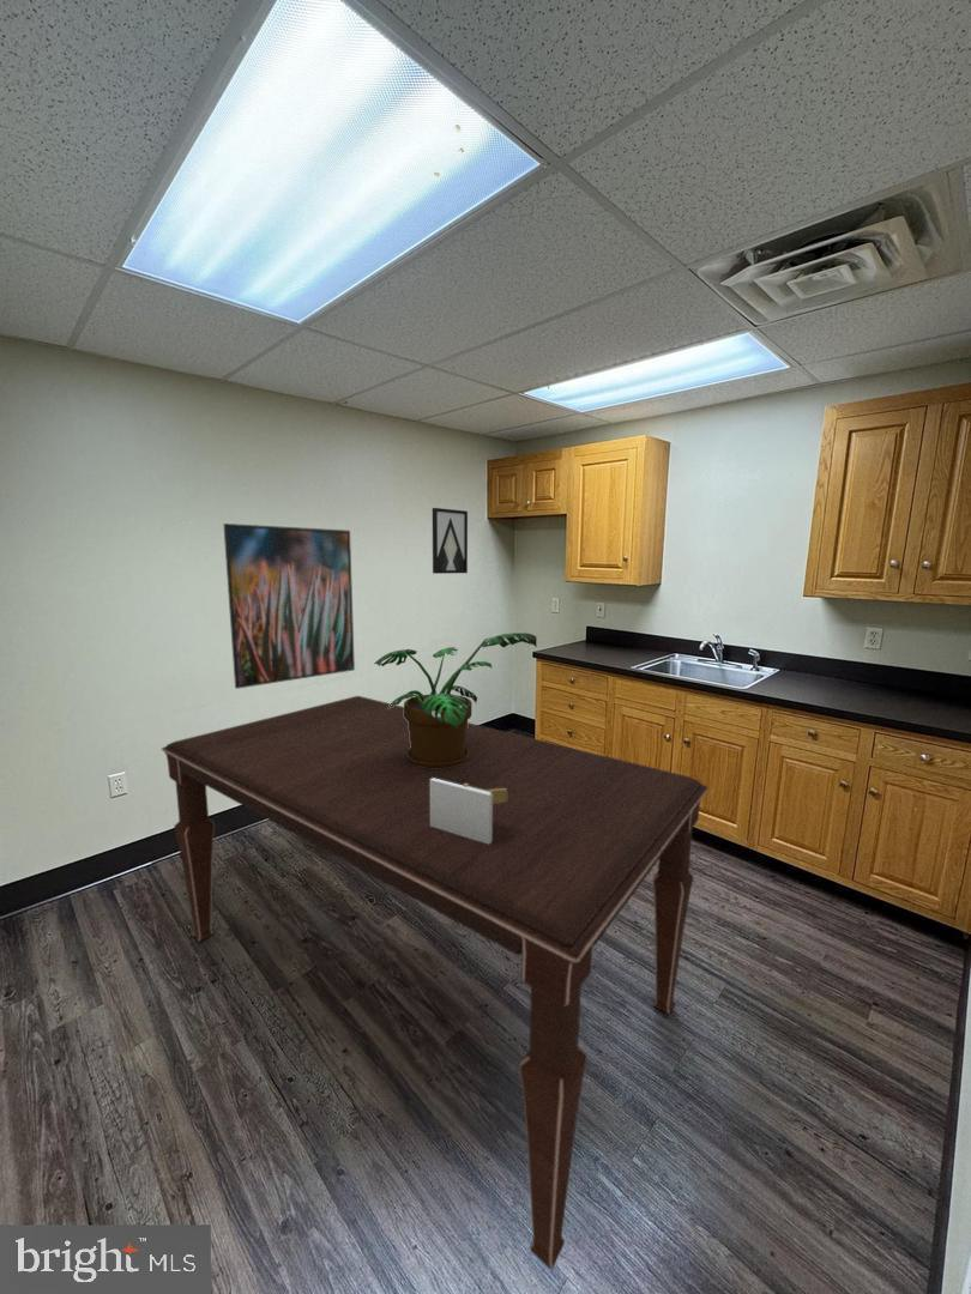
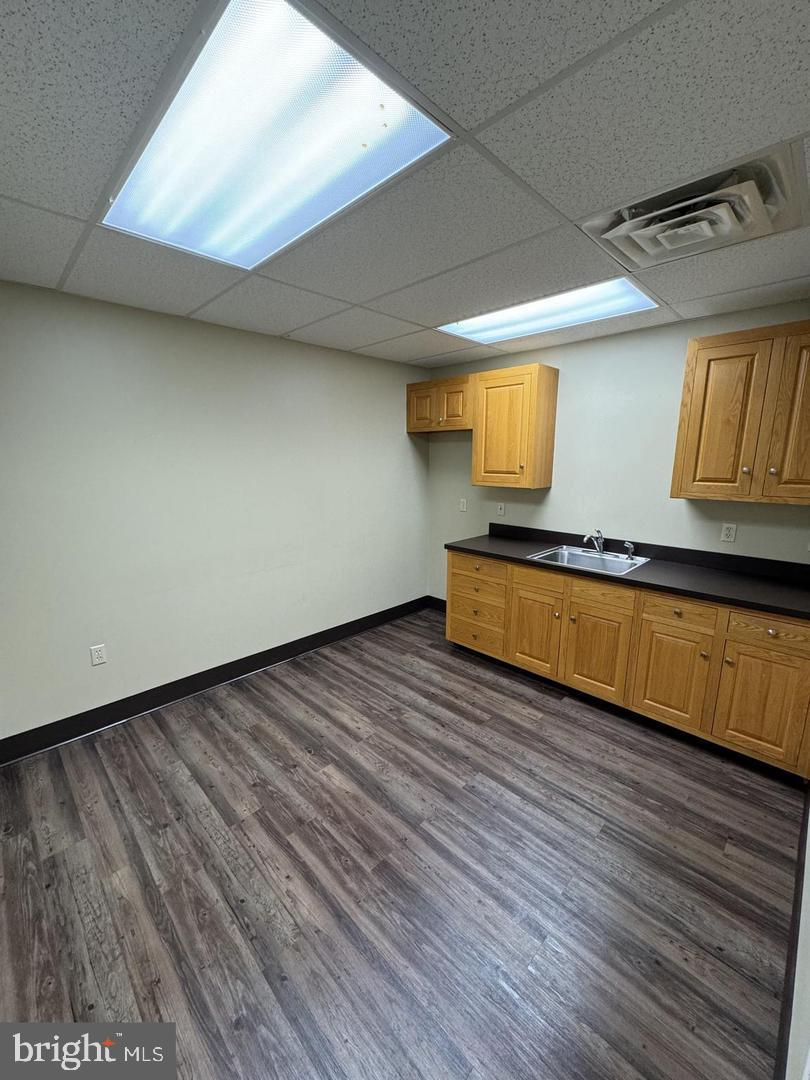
- dining table [161,695,710,1270]
- wall art [432,507,469,575]
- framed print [222,522,356,690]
- napkin holder [430,778,507,843]
- potted plant [373,631,538,768]
